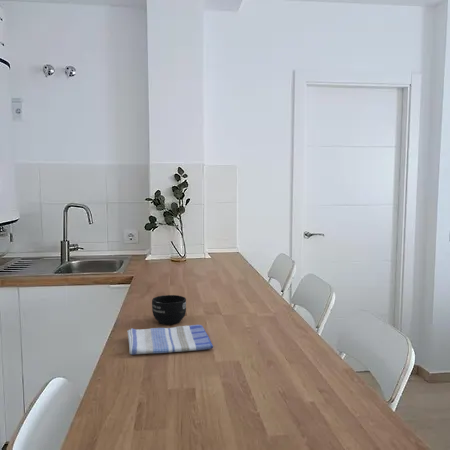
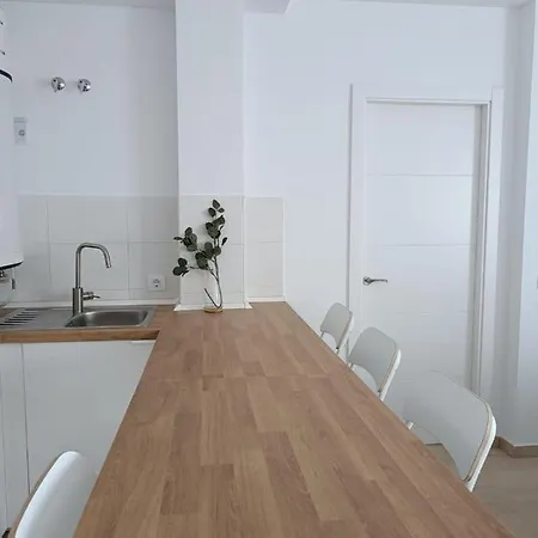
- mug [151,294,187,326]
- dish towel [126,324,214,356]
